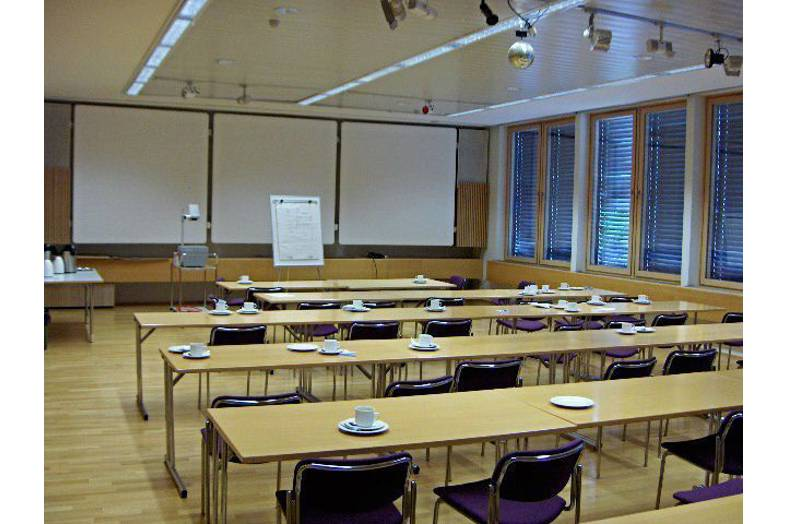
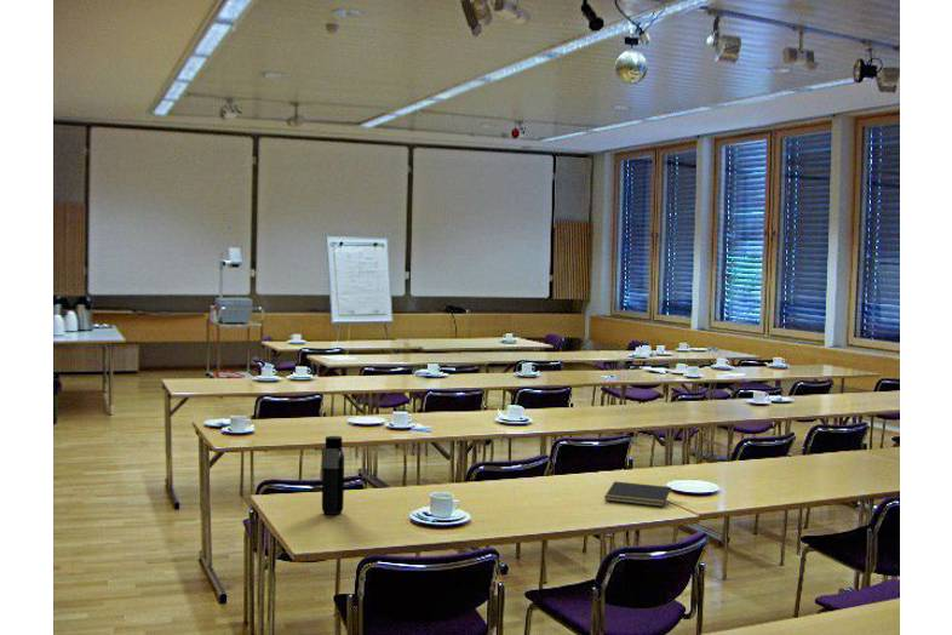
+ notepad [603,480,672,508]
+ water bottle [321,435,345,516]
